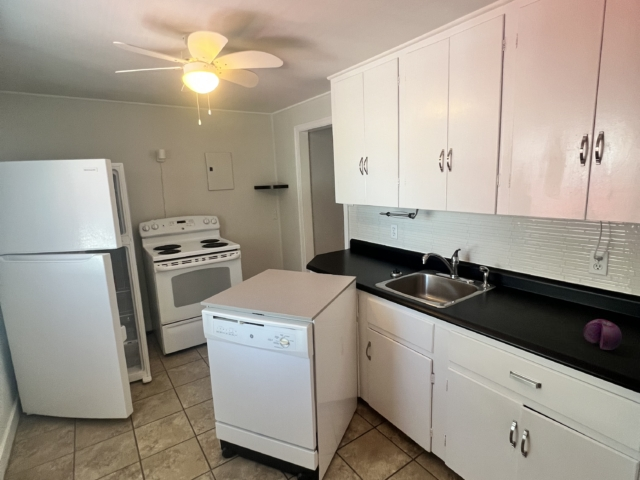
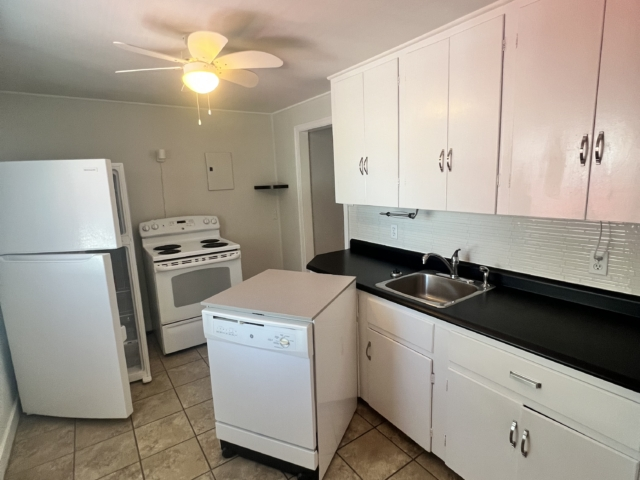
- fruit [582,318,623,351]
